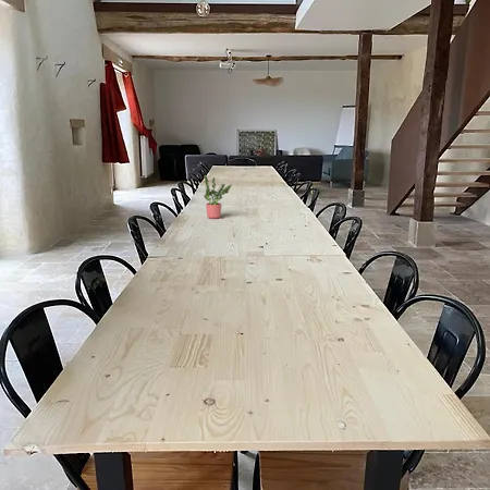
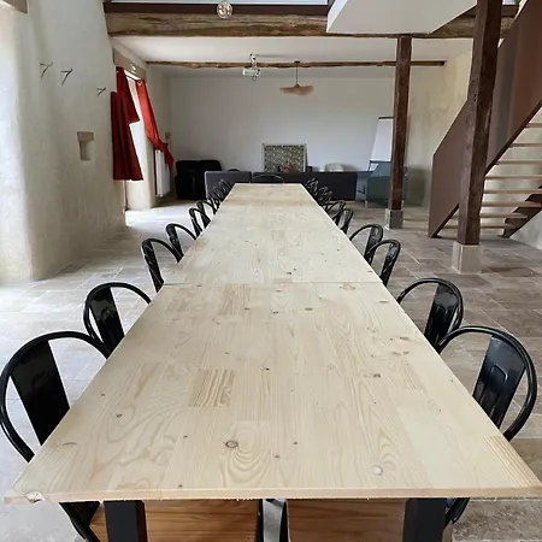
- potted plant [203,174,233,220]
